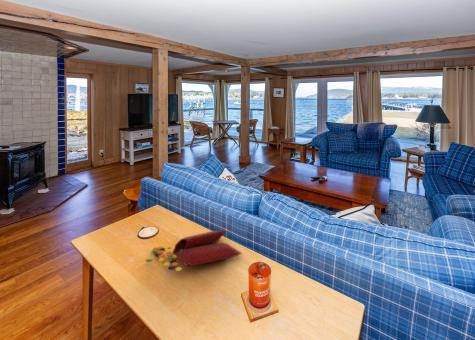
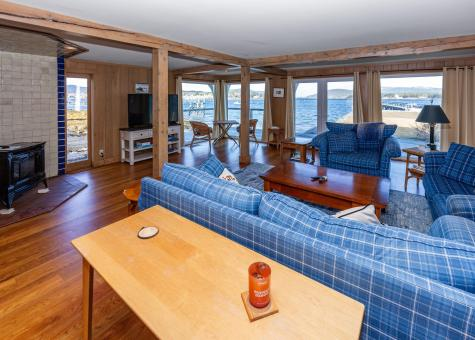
- candy bag [145,230,243,272]
